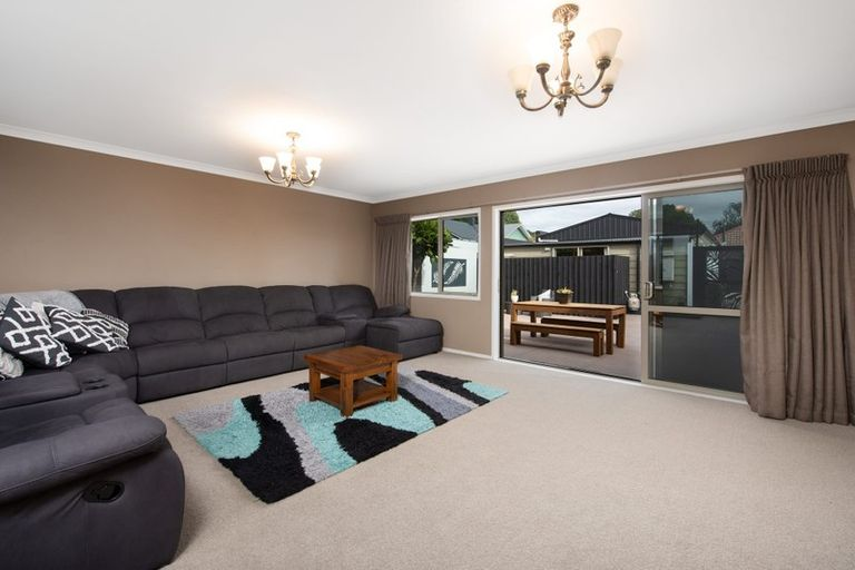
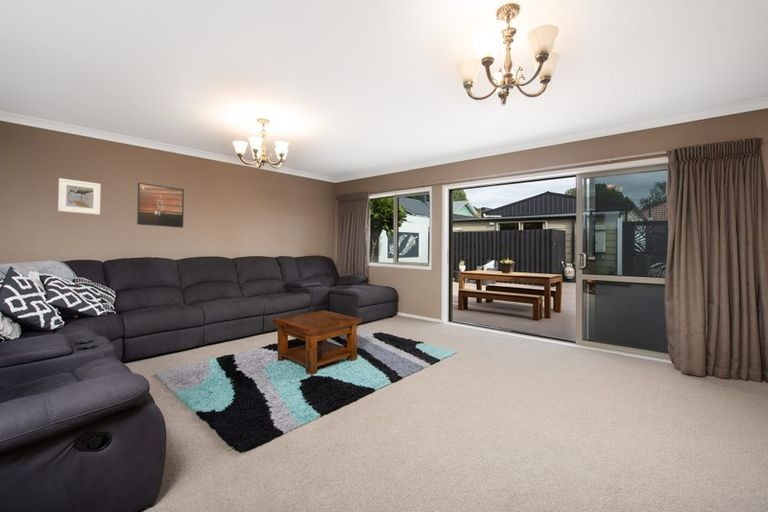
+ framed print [57,177,102,216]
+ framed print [136,182,185,229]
